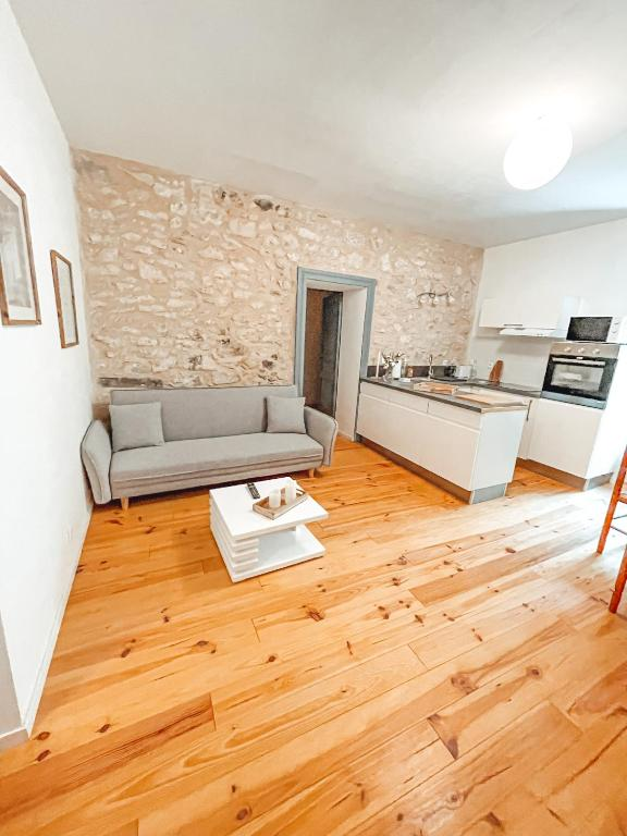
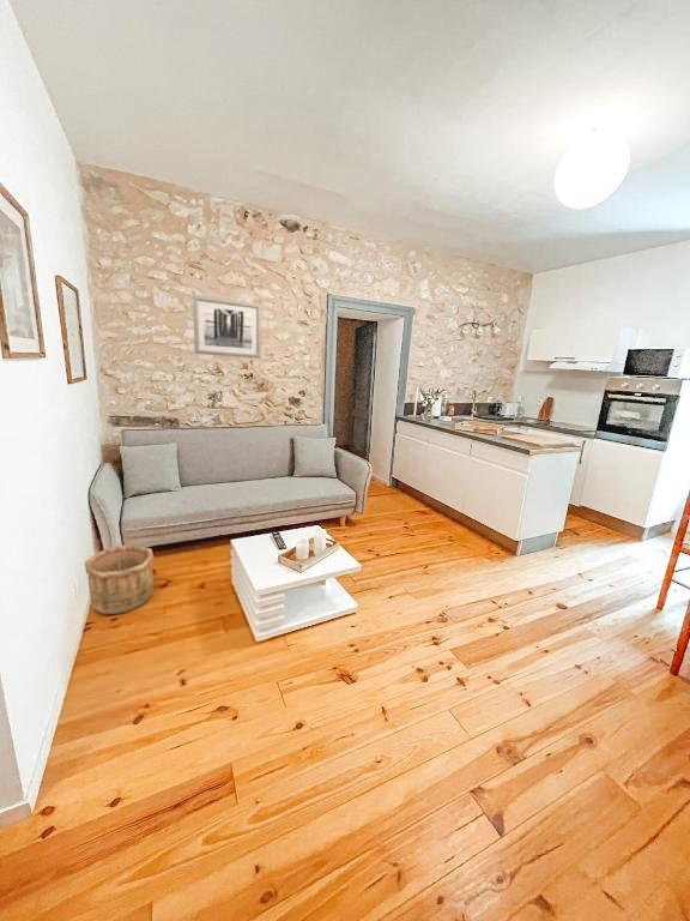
+ wooden bucket [84,544,156,616]
+ wall art [192,294,262,360]
